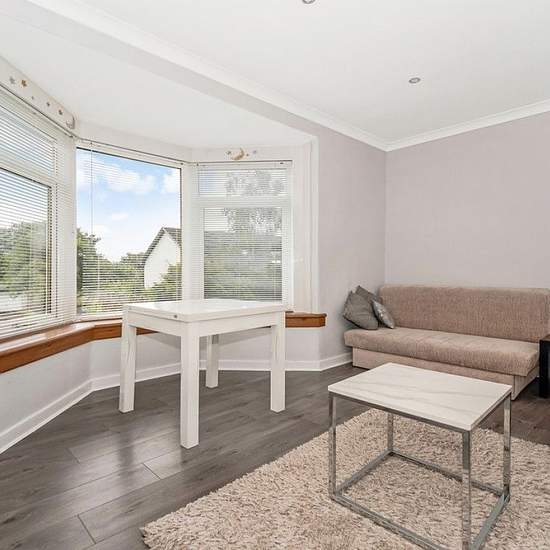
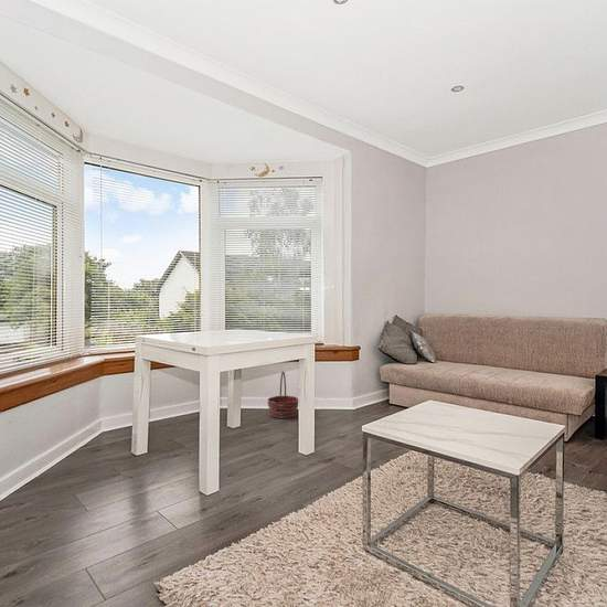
+ basket [266,370,299,419]
